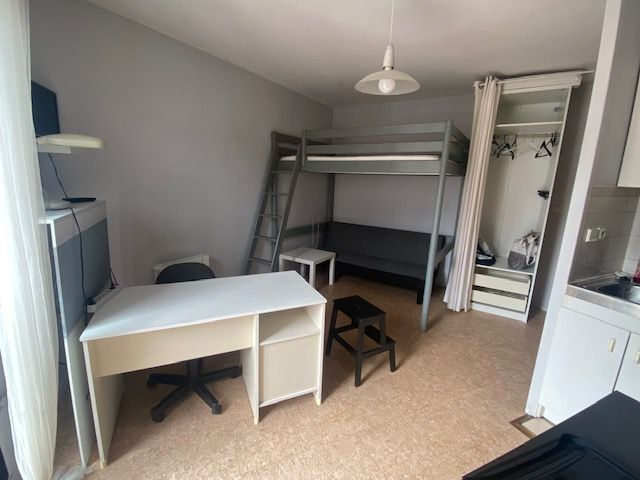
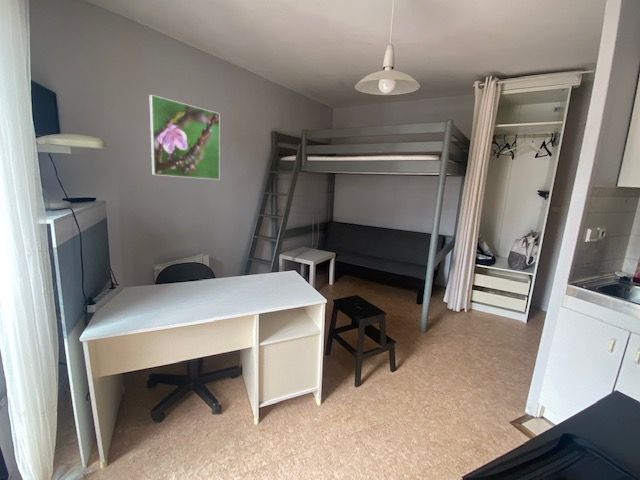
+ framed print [148,94,220,181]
